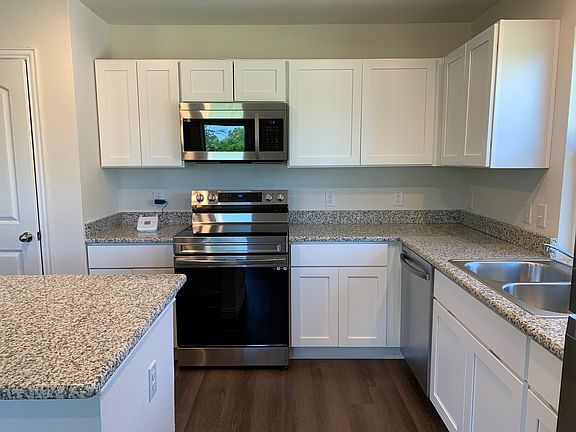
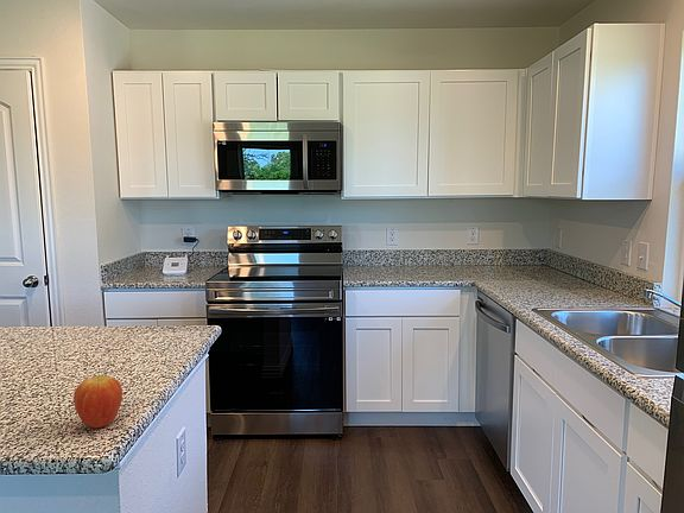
+ fruit [72,373,124,429]
